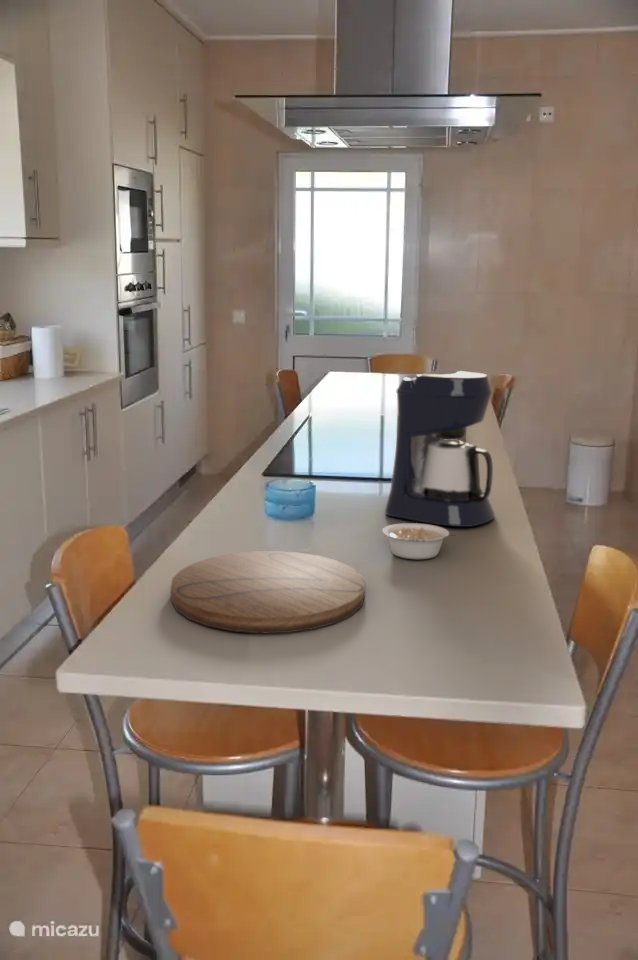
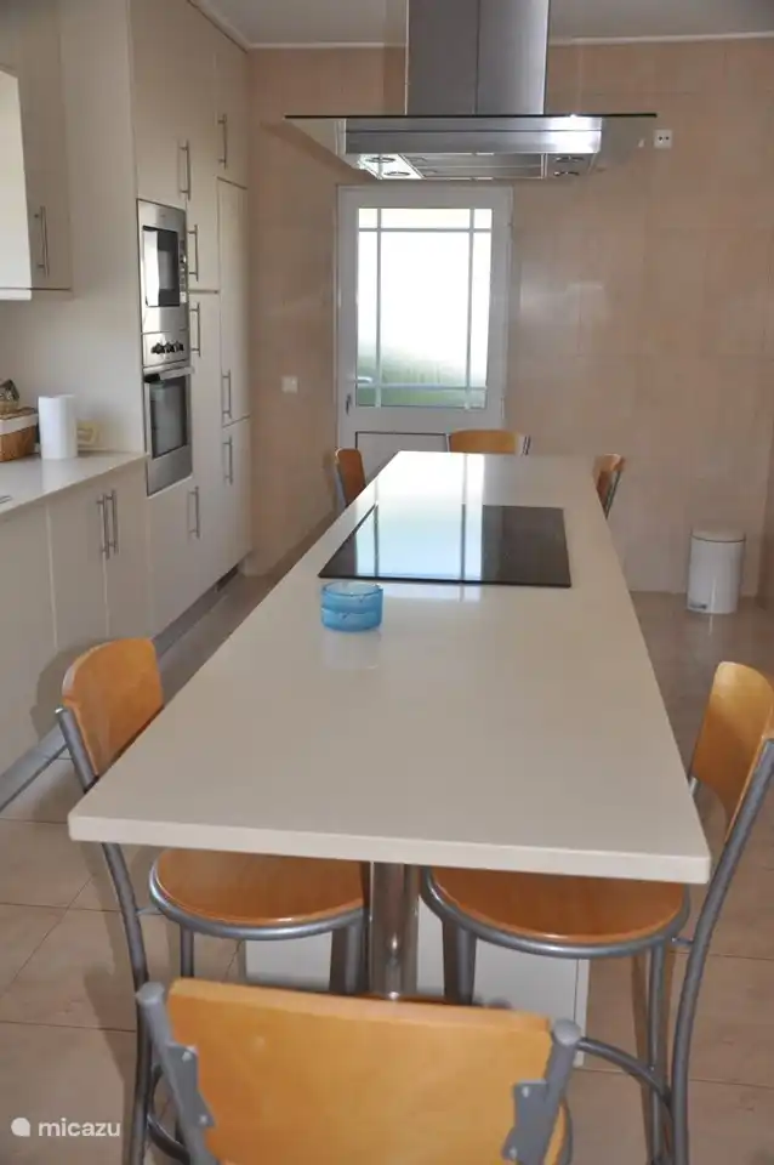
- cutting board [170,550,366,634]
- legume [381,522,459,560]
- coffee maker [384,368,496,528]
